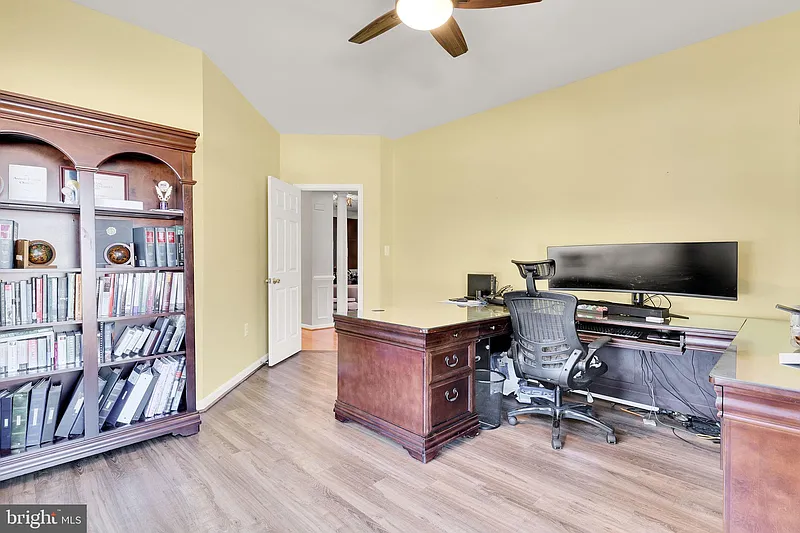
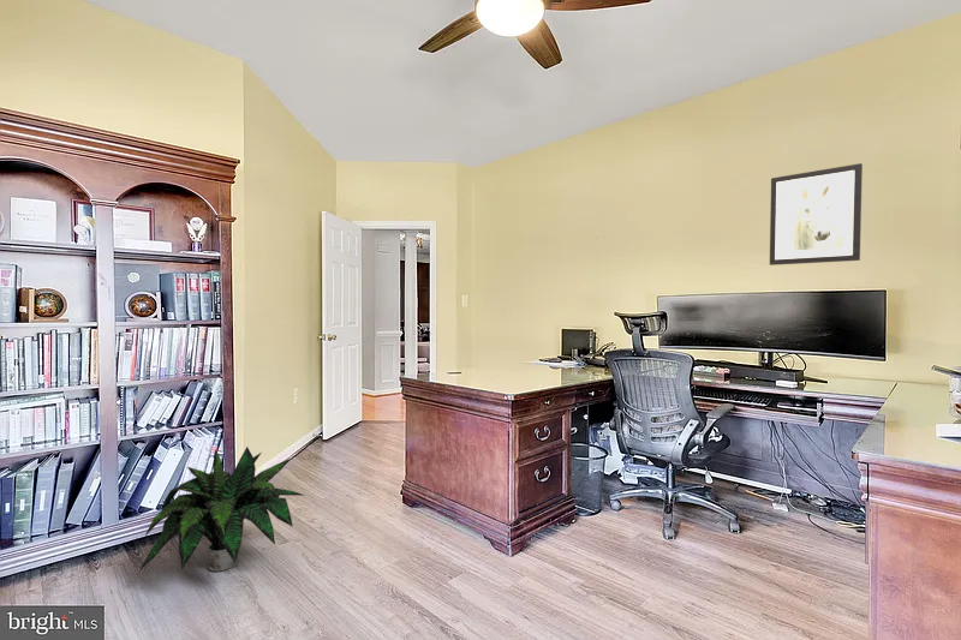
+ wall art [769,162,864,267]
+ potted plant [138,445,306,572]
